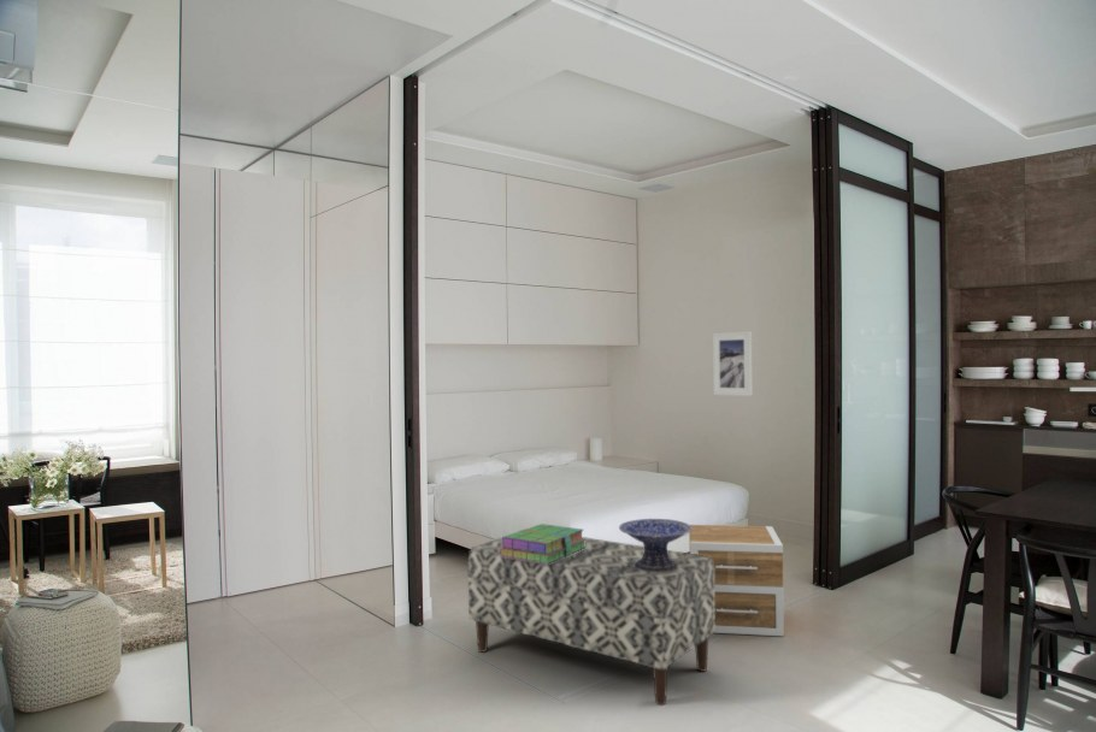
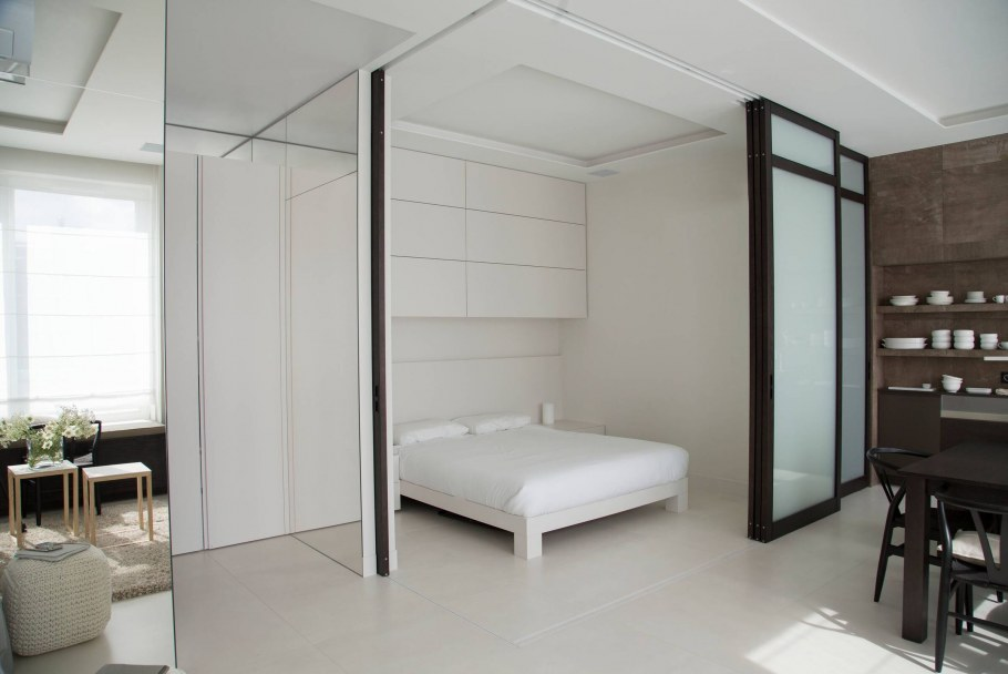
- stack of books [500,523,587,565]
- nightstand [688,524,785,637]
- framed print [712,330,754,397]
- decorative bowl [618,518,693,572]
- bench [467,536,715,706]
